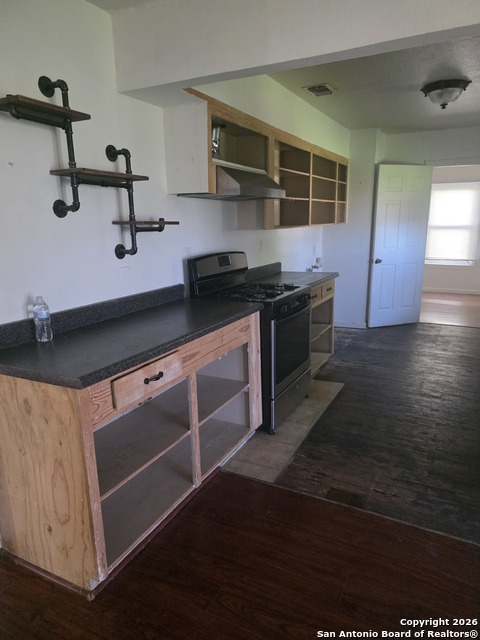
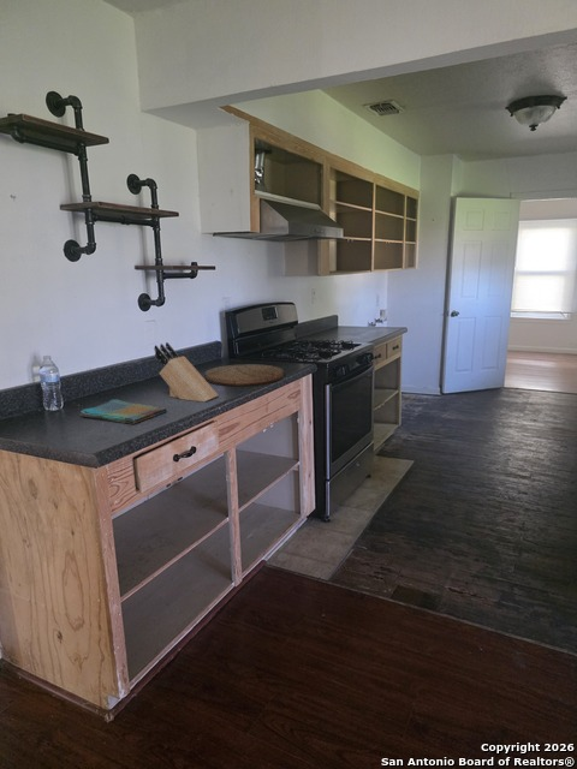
+ cutting board [204,363,285,387]
+ dish towel [79,398,168,425]
+ knife block [154,341,220,404]
